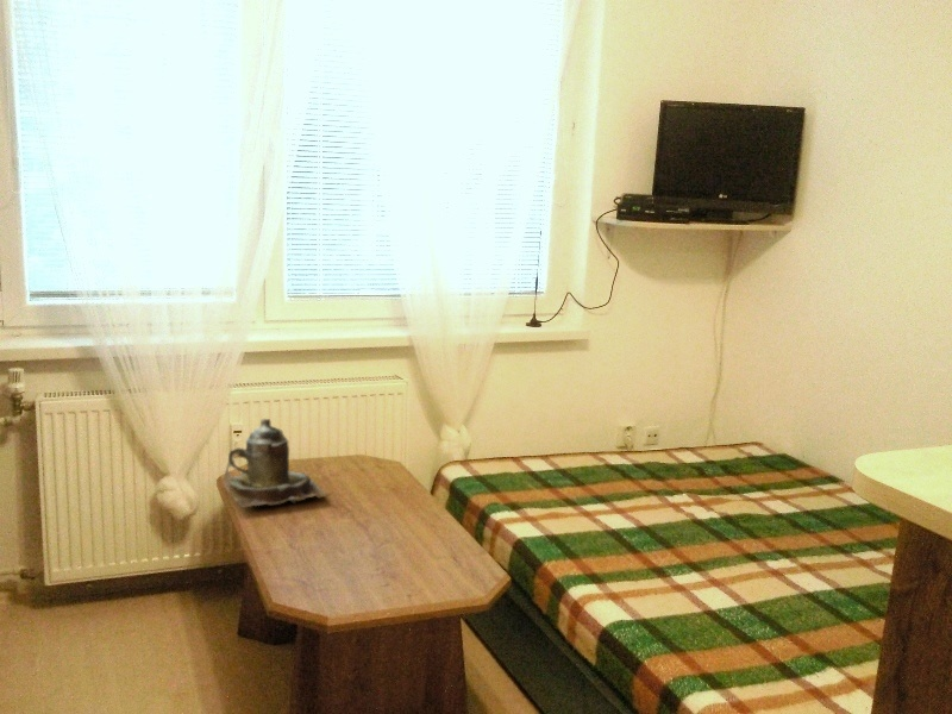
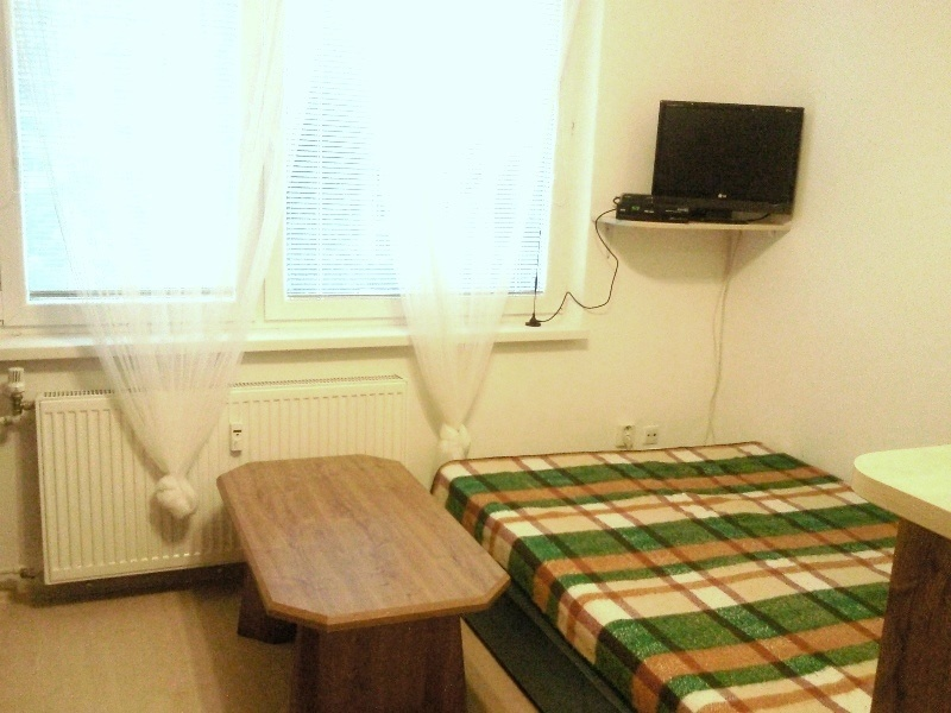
- teapot [223,418,332,509]
